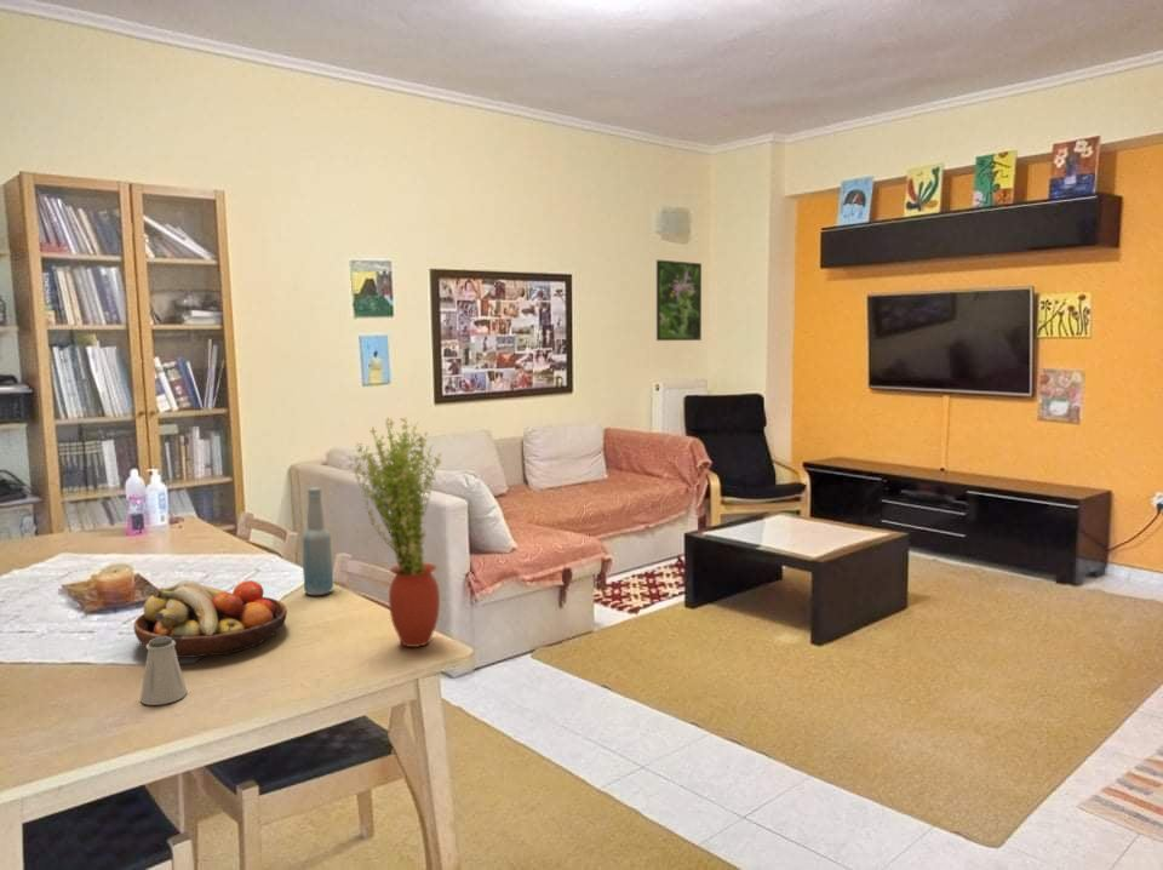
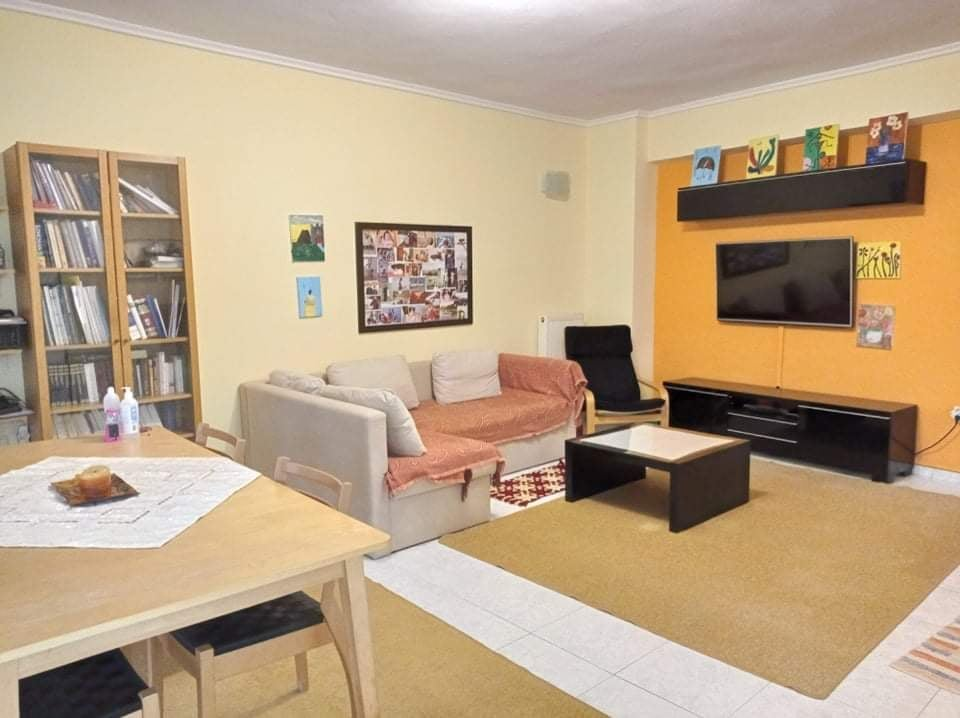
- fruit bowl [132,579,288,659]
- bottle [302,486,334,596]
- potted plant [351,416,442,648]
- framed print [655,259,703,342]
- saltshaker [139,636,189,706]
